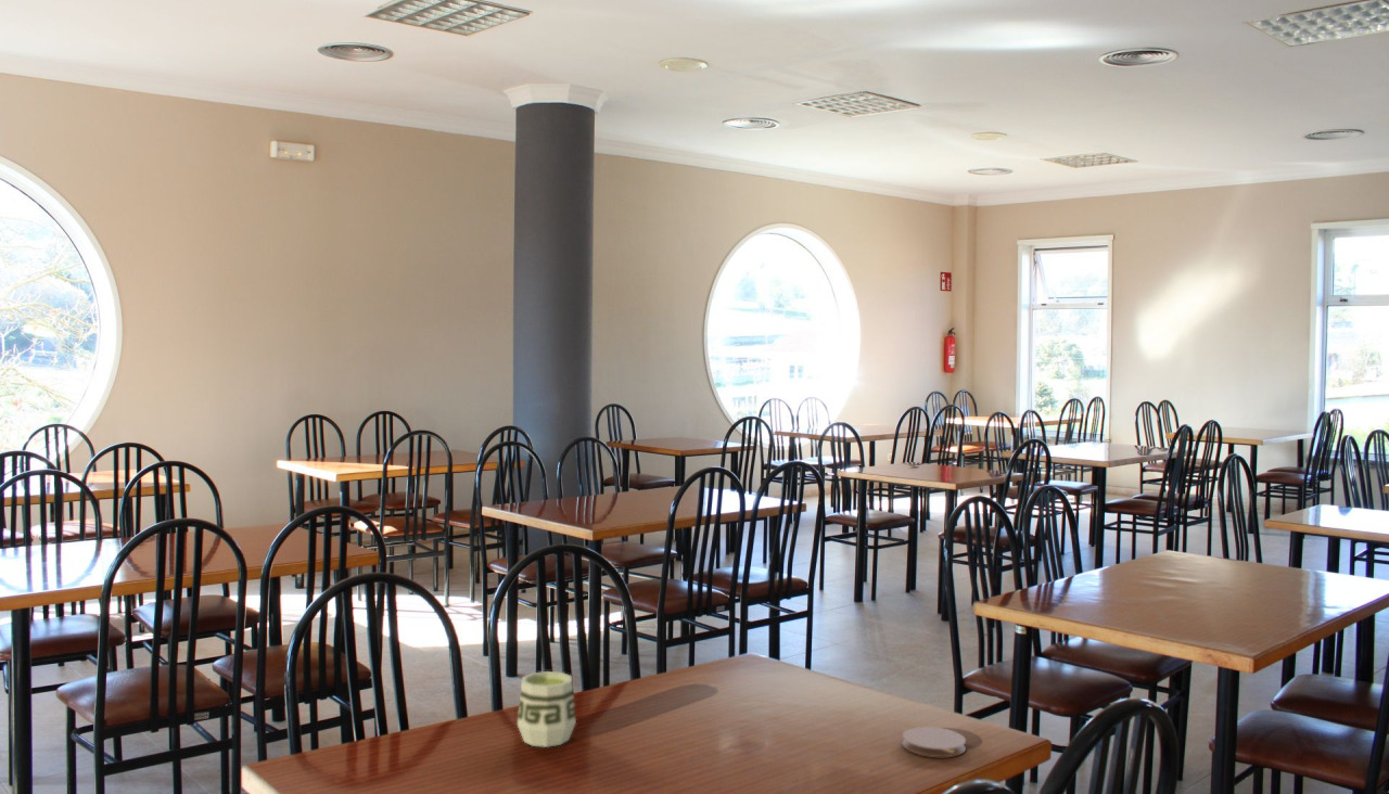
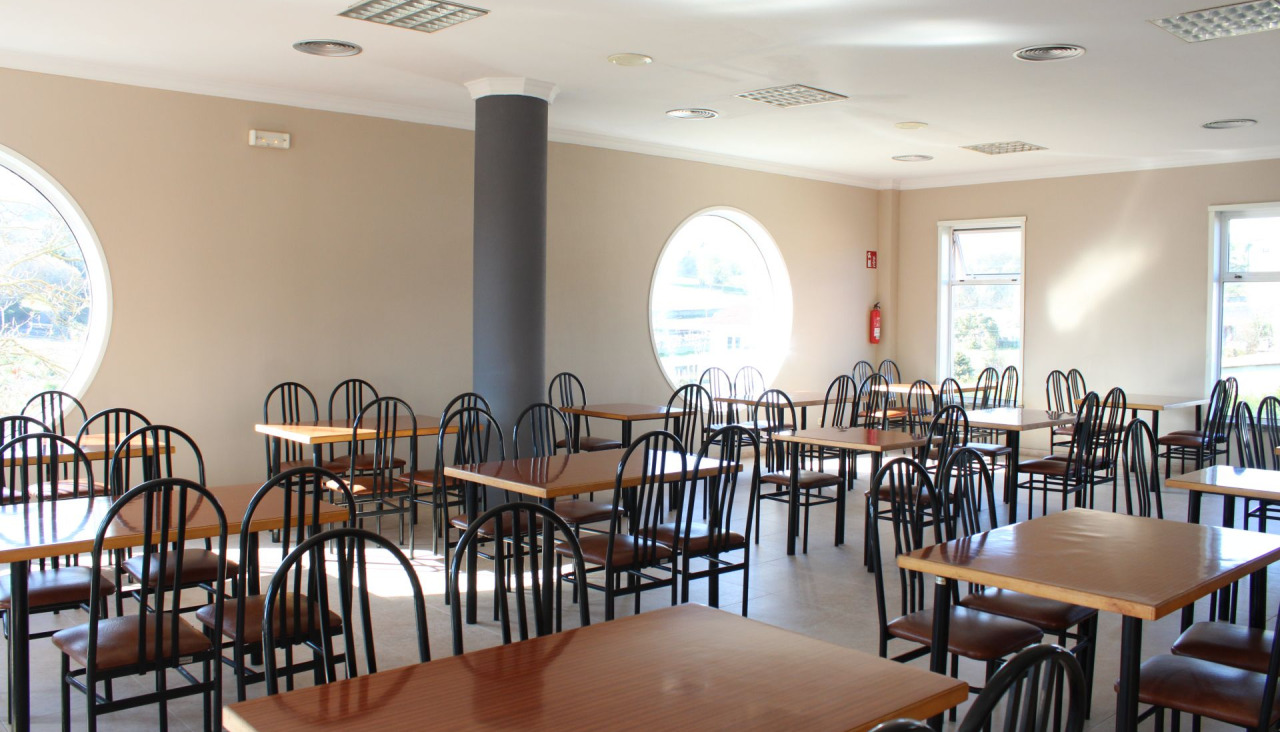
- coaster [901,726,967,758]
- cup [517,670,577,748]
